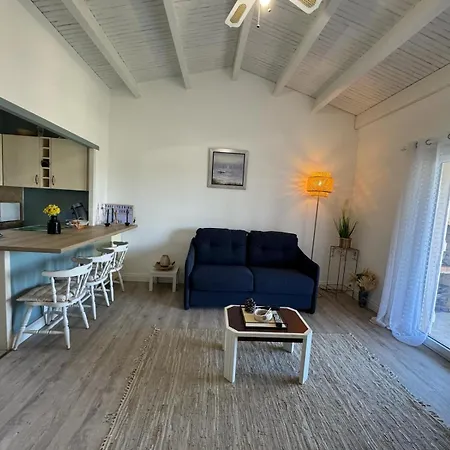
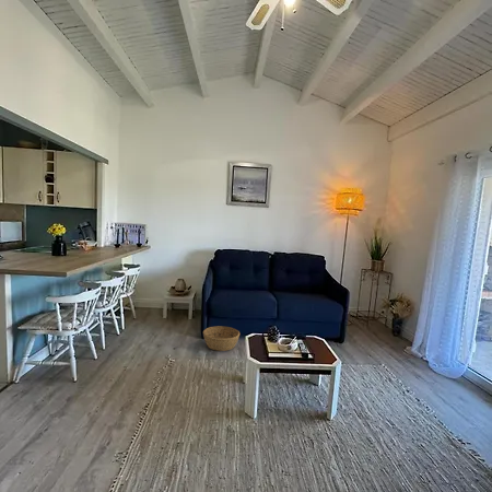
+ basket [202,325,241,352]
